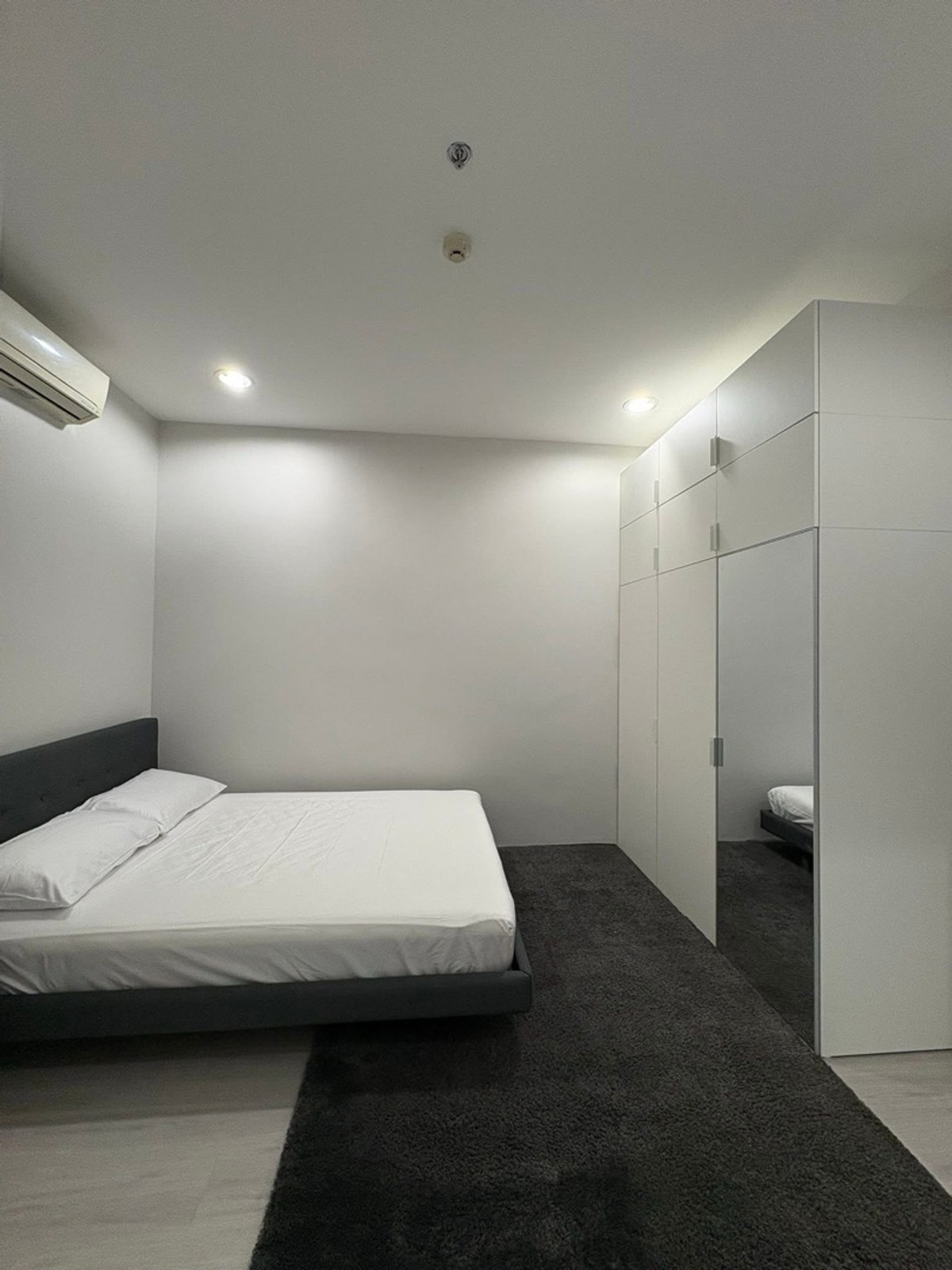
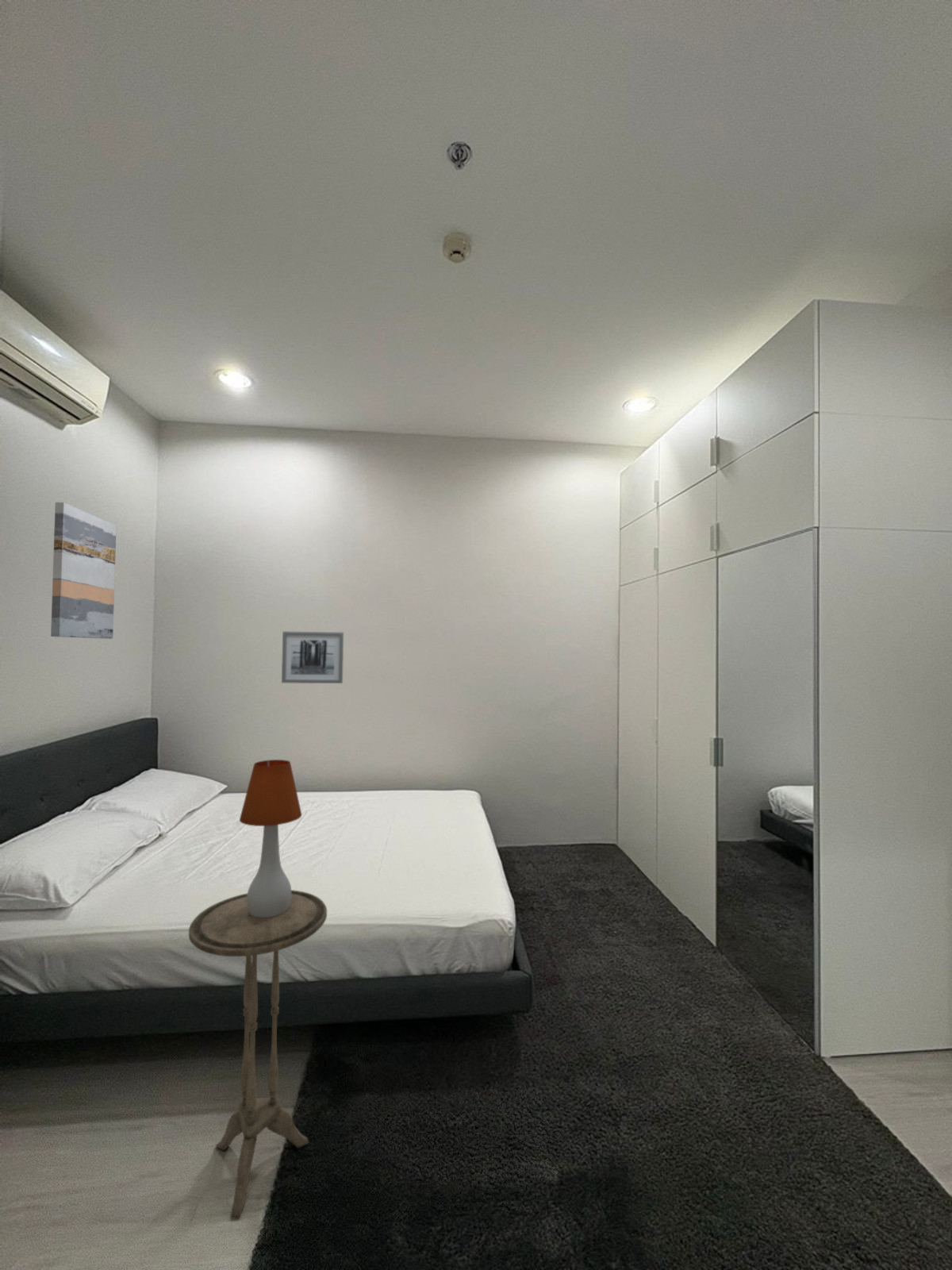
+ side table [188,889,328,1220]
+ table lamp [239,759,303,918]
+ wall art [50,502,117,640]
+ wall art [281,630,344,684]
